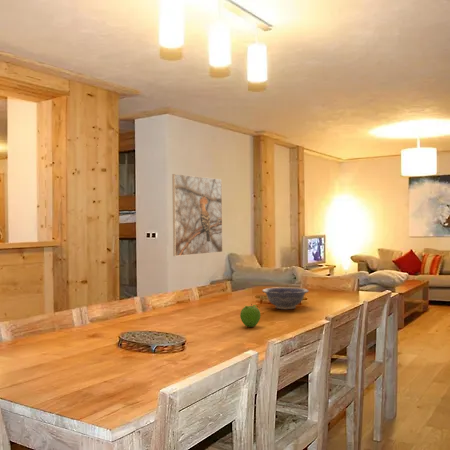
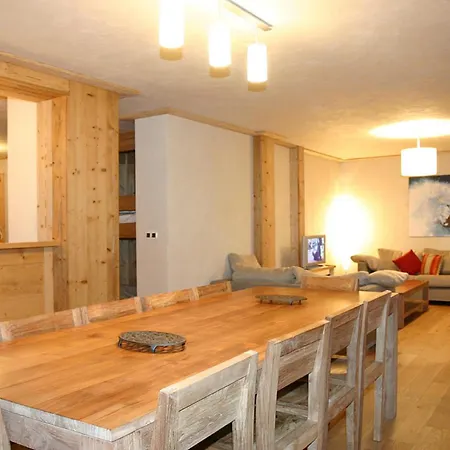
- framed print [171,173,223,257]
- decorative bowl [261,286,310,310]
- fruit [239,303,262,328]
